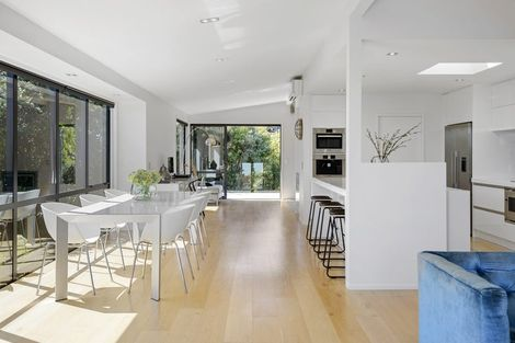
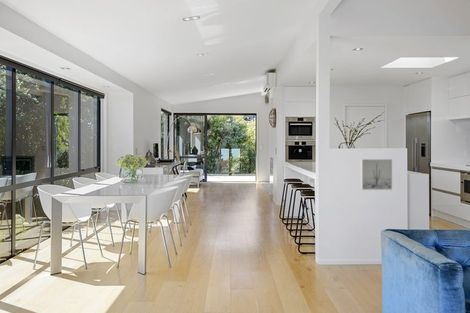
+ wall art [360,158,393,191]
